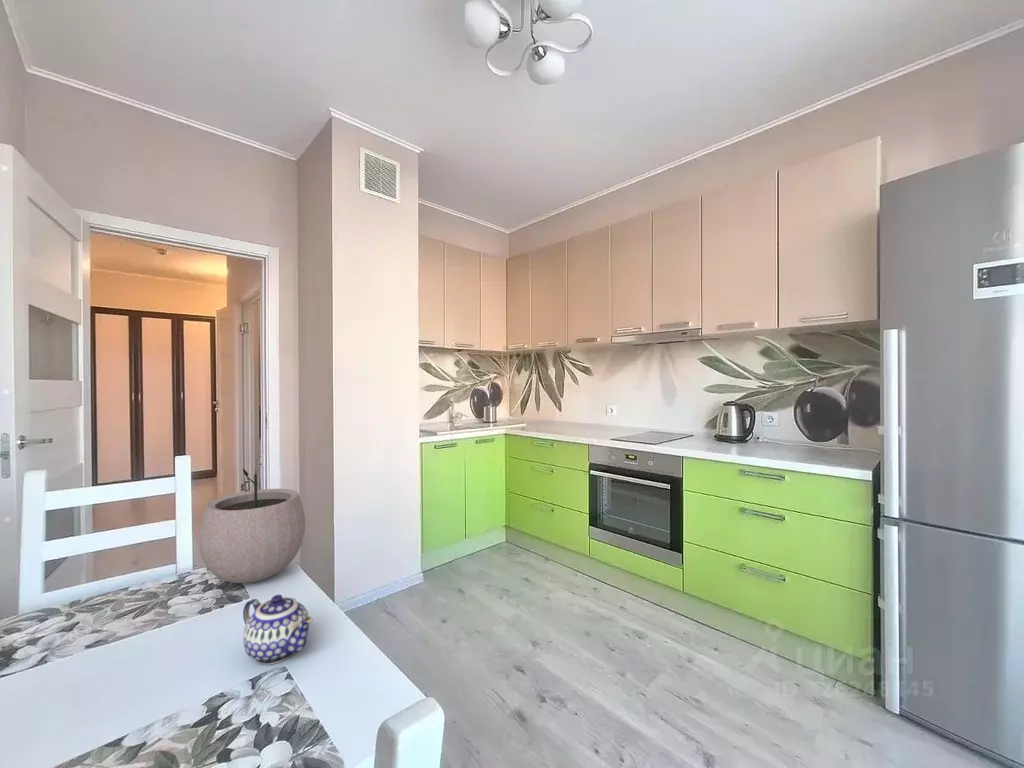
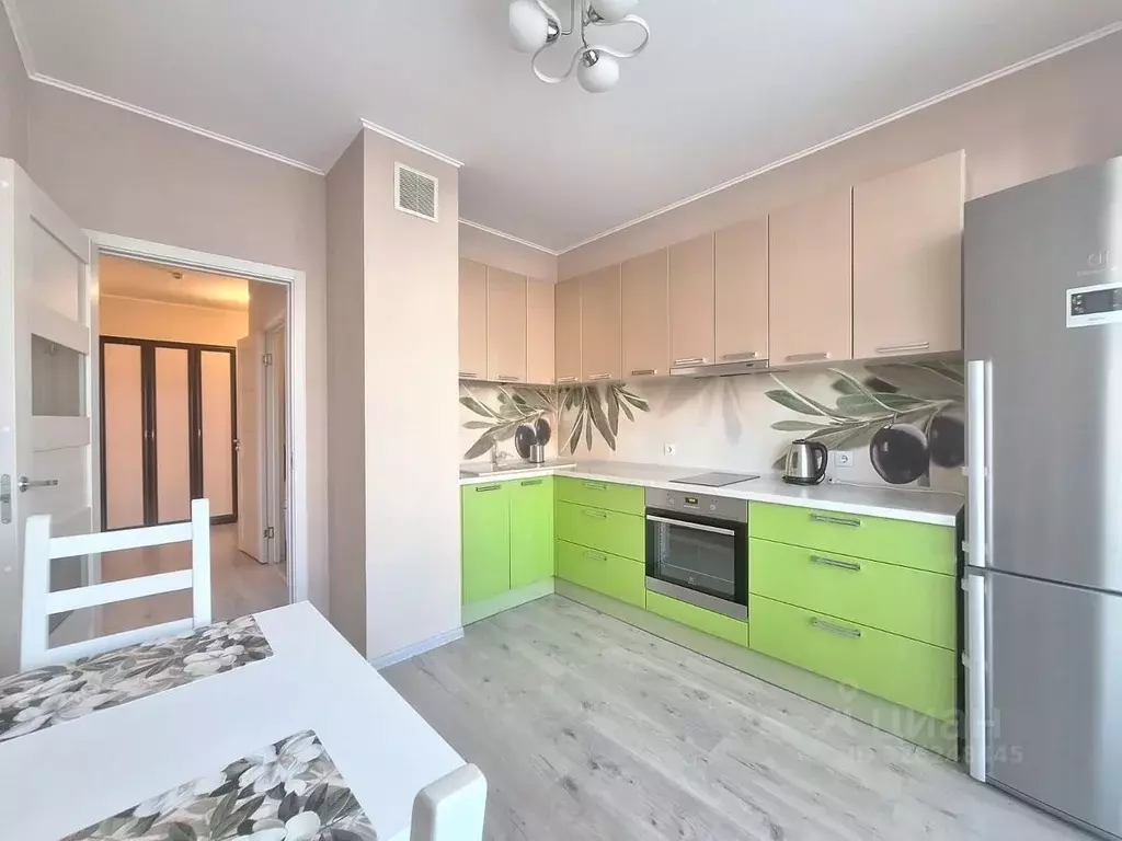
- teapot [242,594,313,666]
- plant pot [198,465,306,584]
